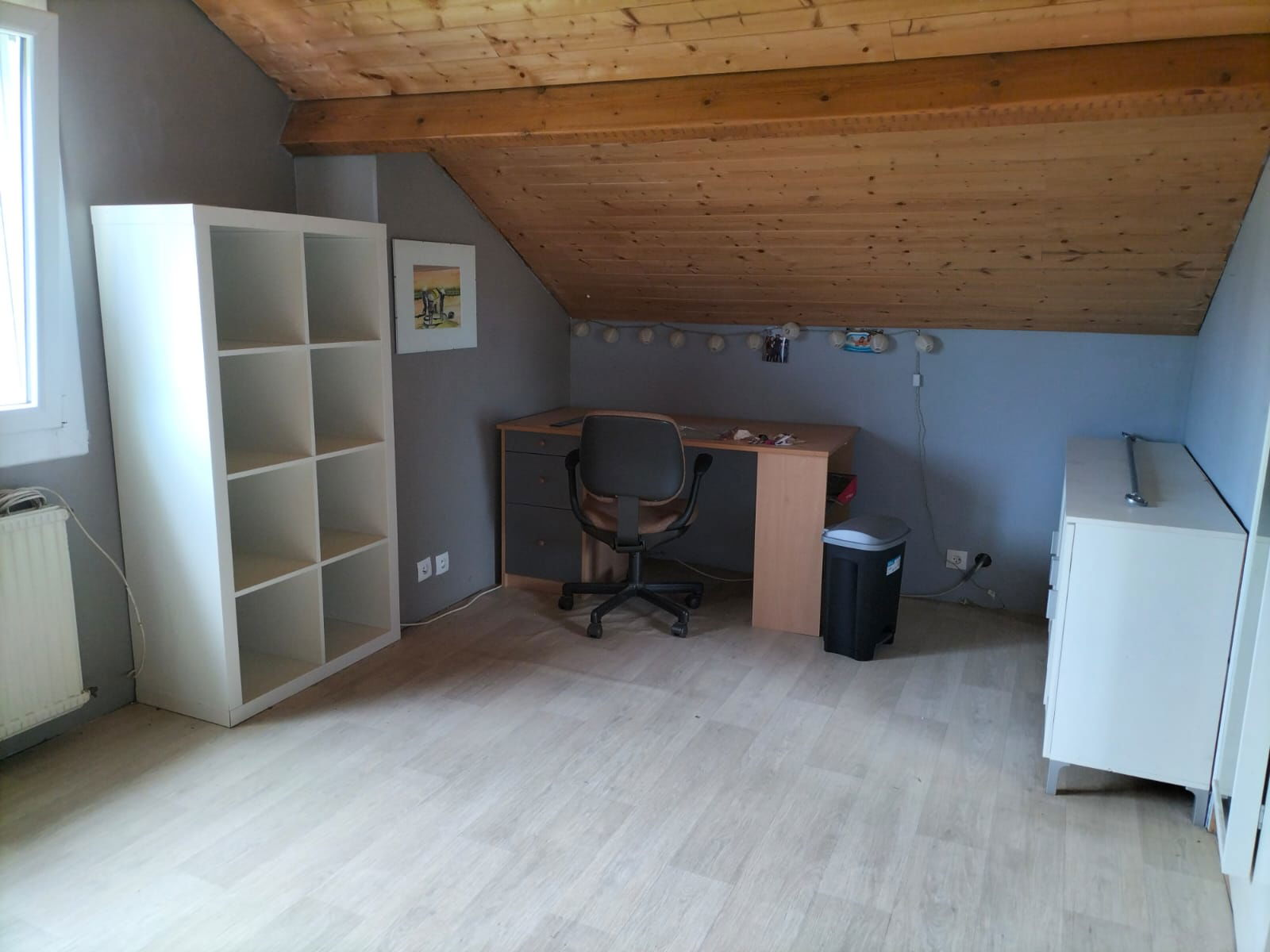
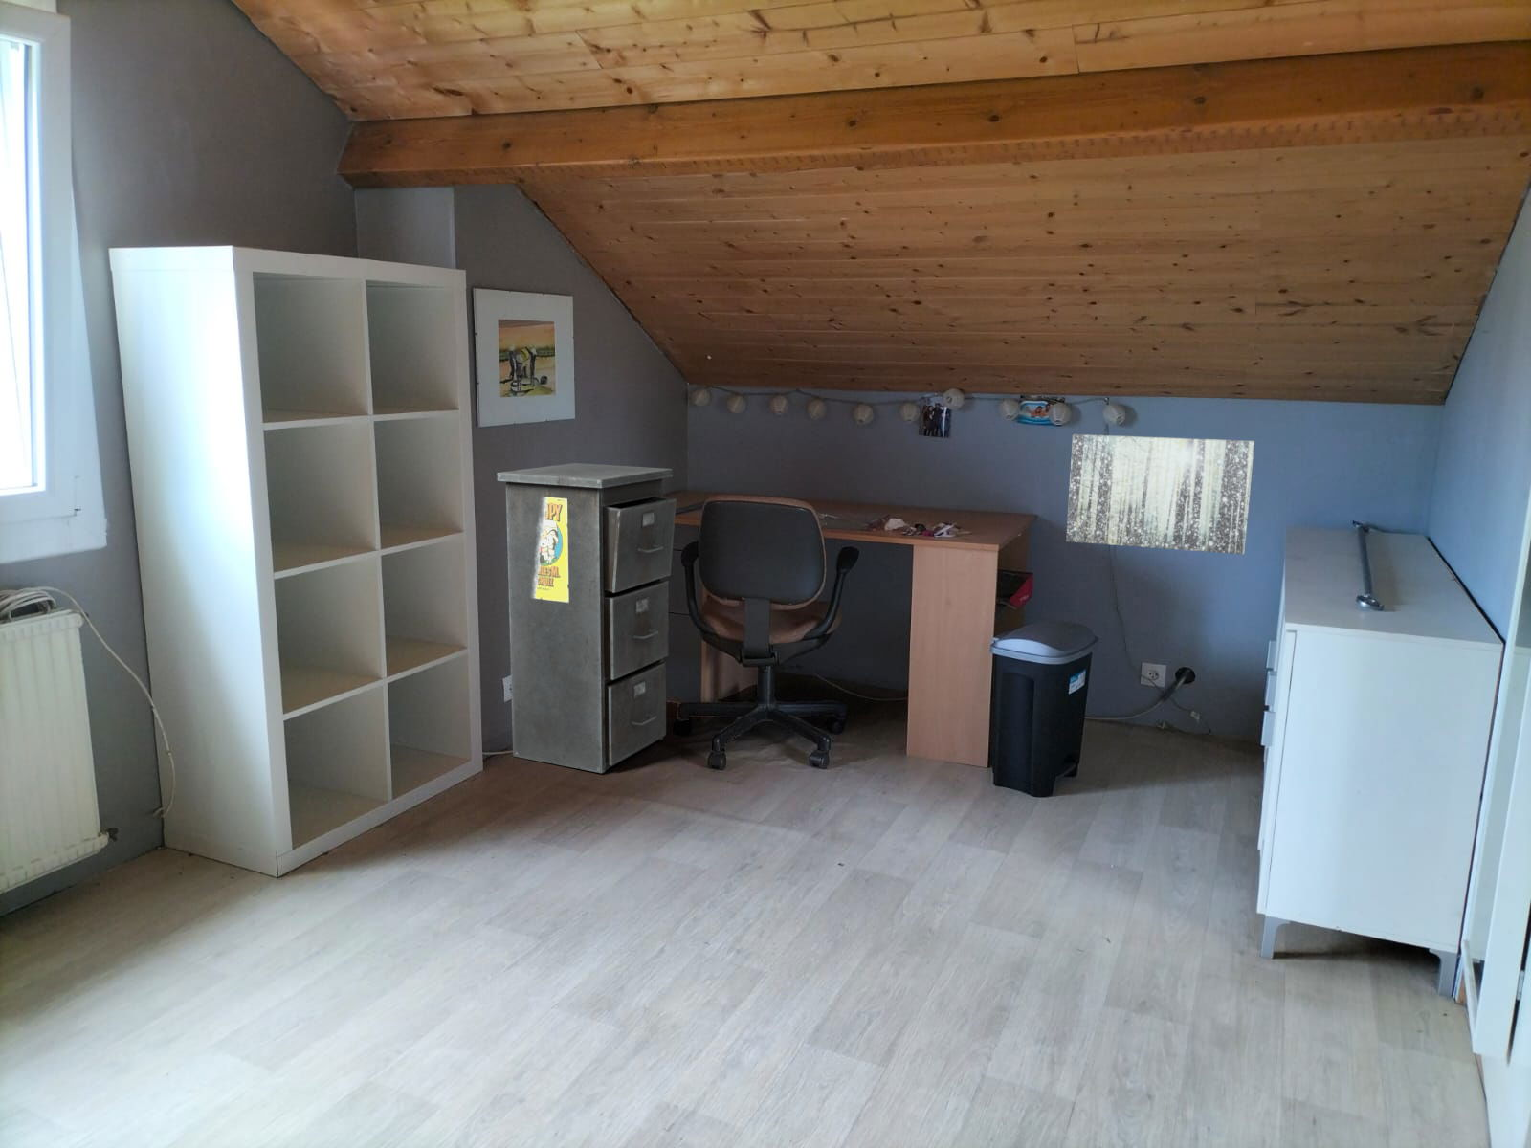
+ filing cabinet [497,462,677,774]
+ wall art [1064,433,1255,555]
